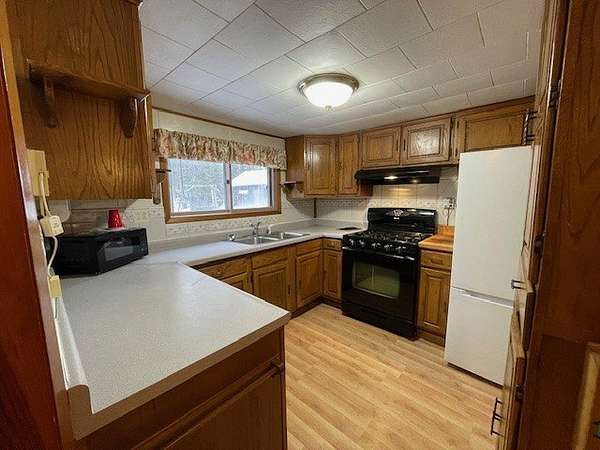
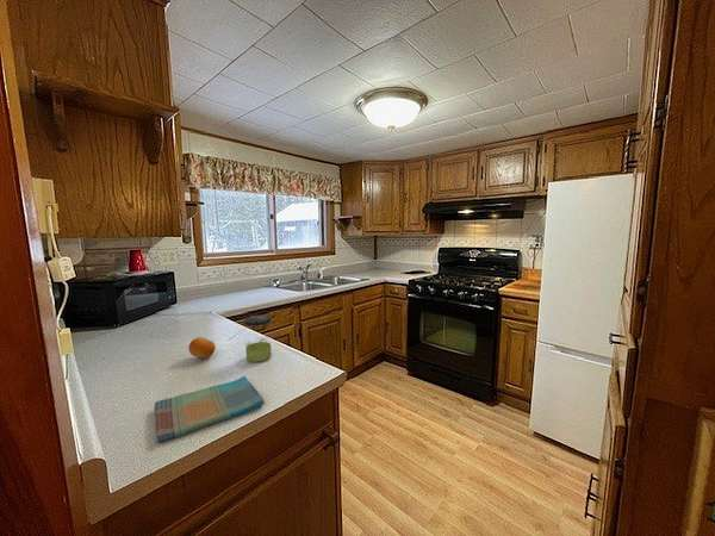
+ dish towel [154,374,266,444]
+ fruit [187,336,217,360]
+ jar [243,313,273,363]
